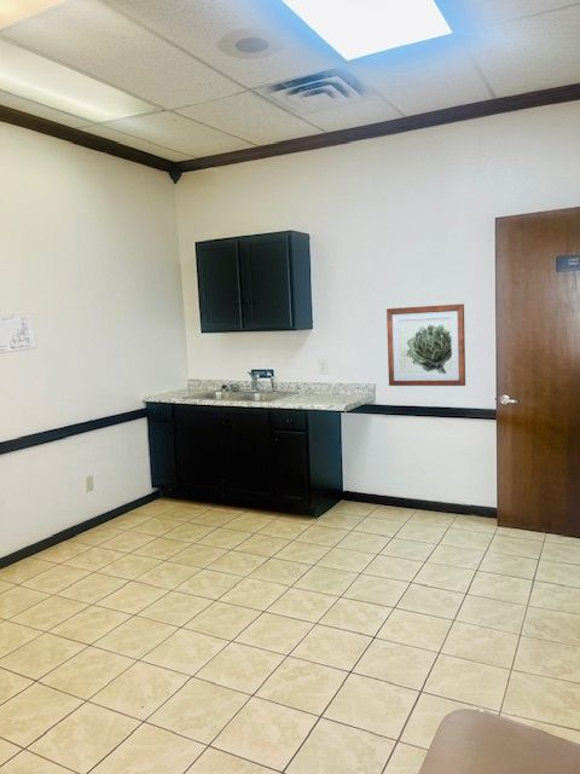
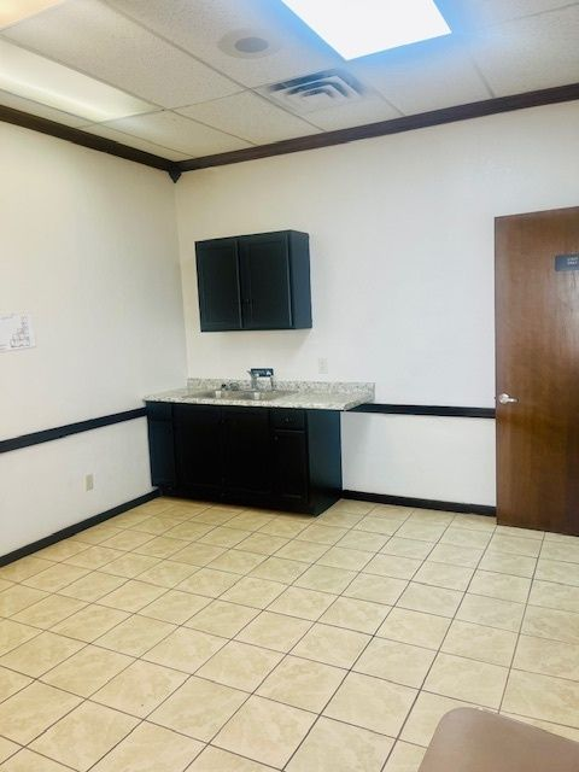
- wall art [385,302,466,387]
